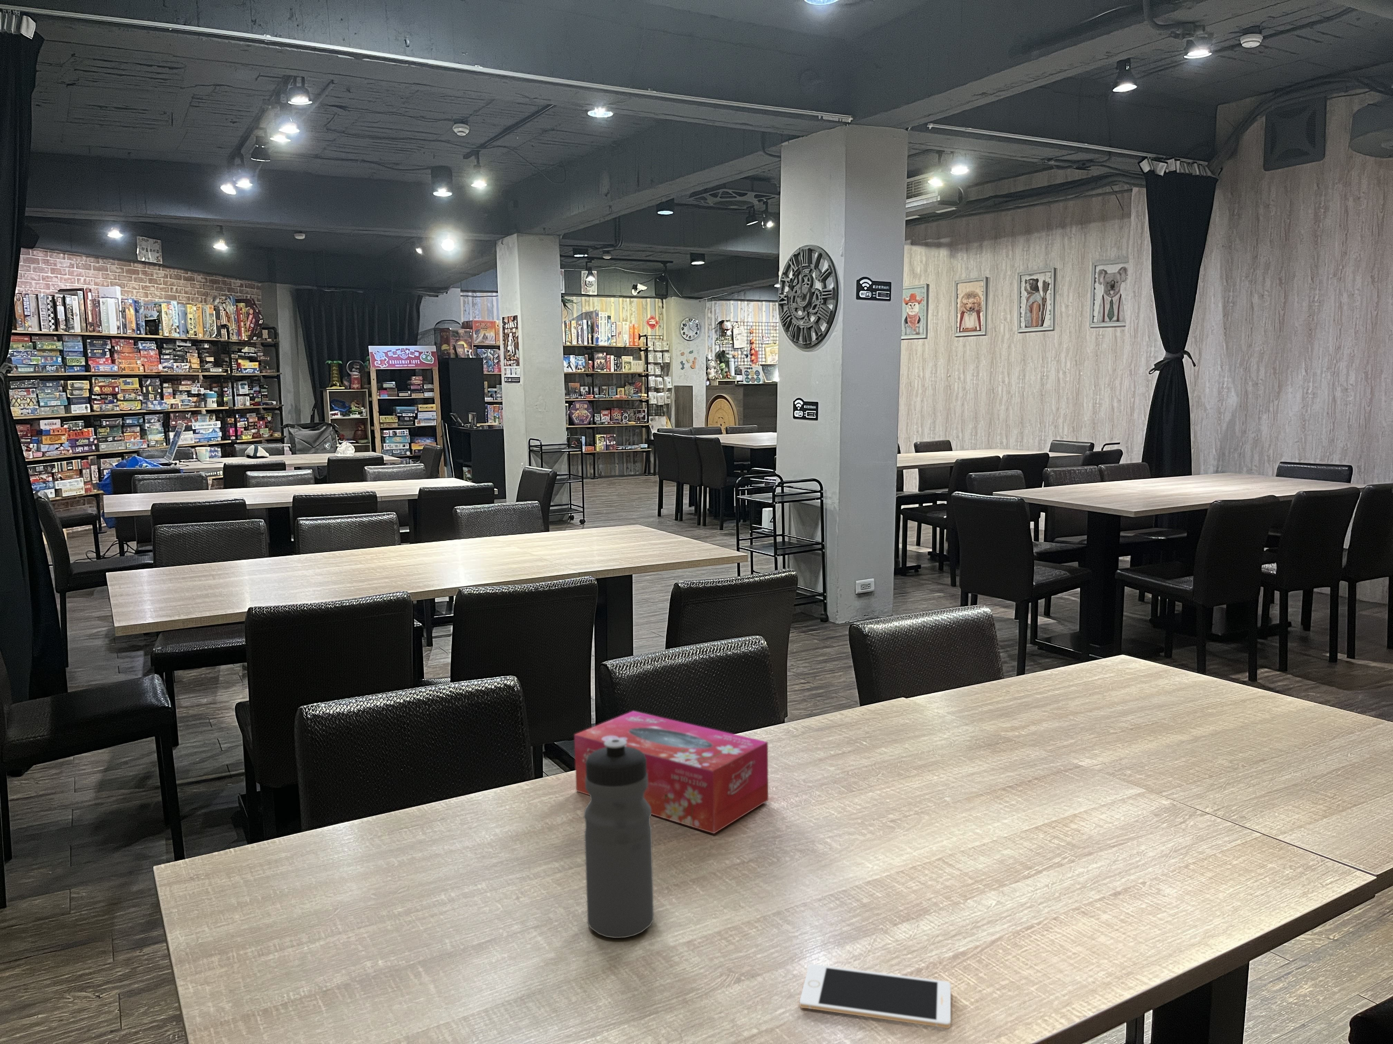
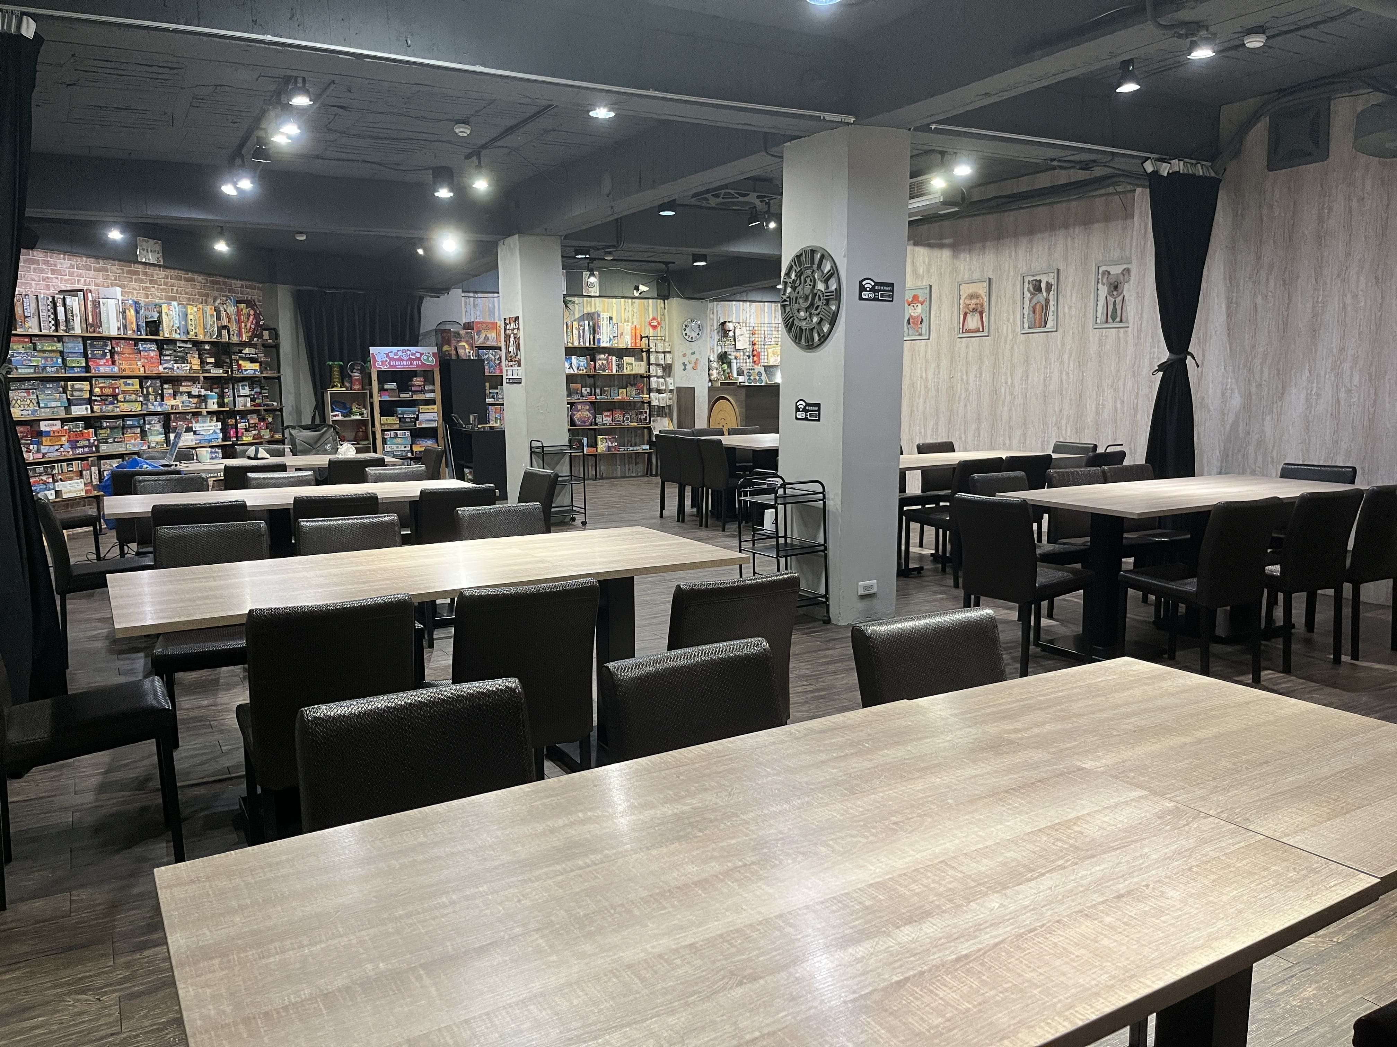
- tissue box [574,711,769,835]
- cell phone [800,964,951,1029]
- water bottle [584,739,654,939]
